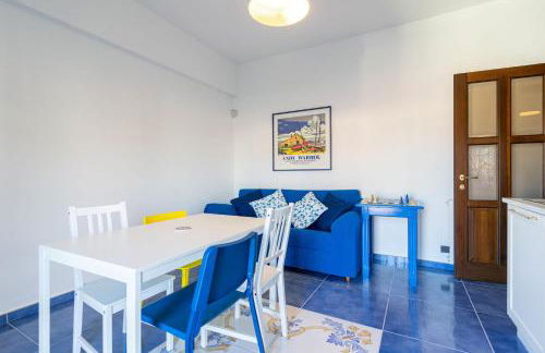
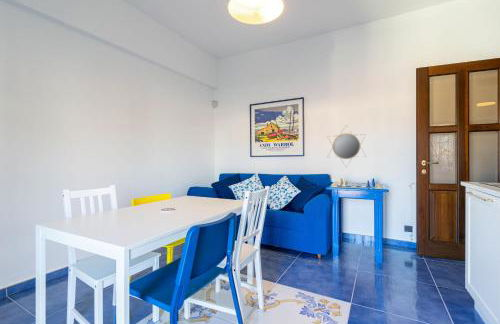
+ home mirror [326,124,367,167]
